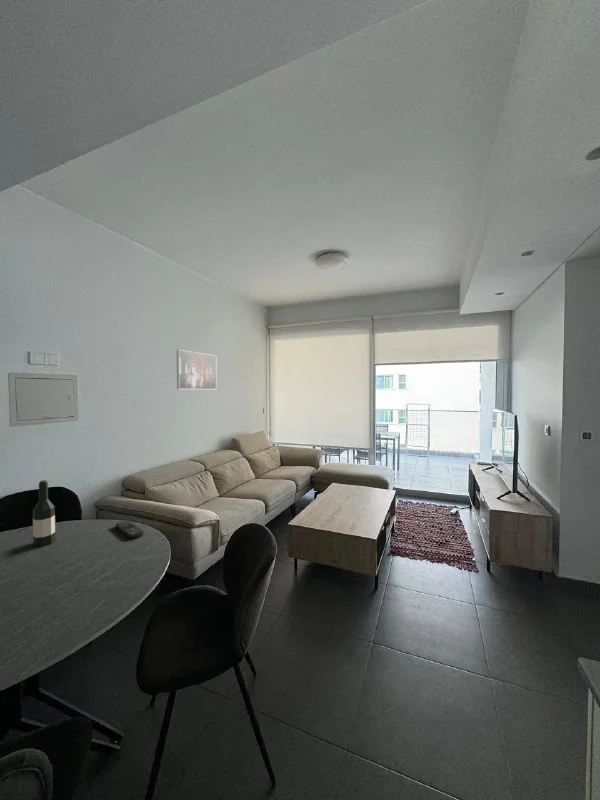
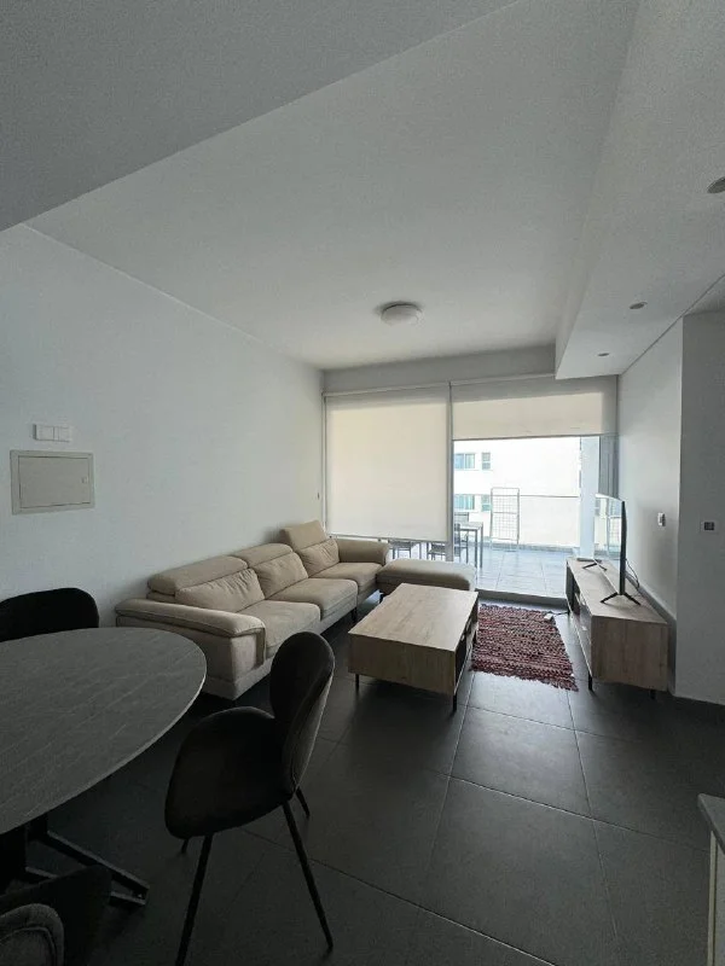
- remote control [115,519,145,539]
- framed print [176,349,217,390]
- wine bottle [32,479,56,547]
